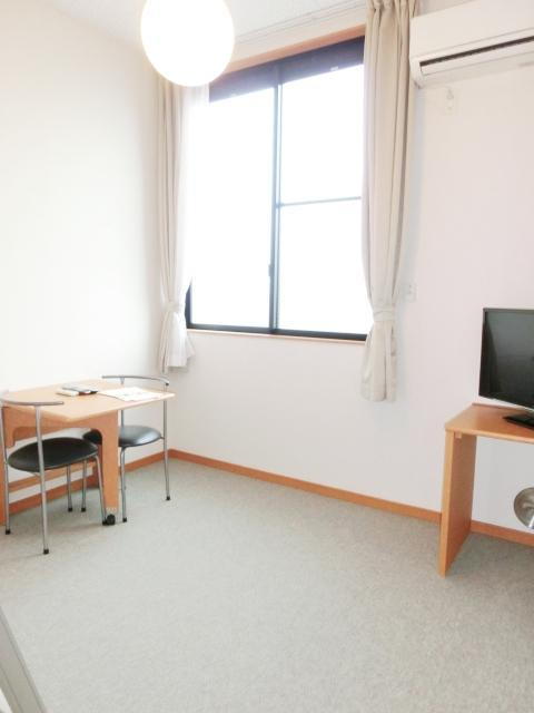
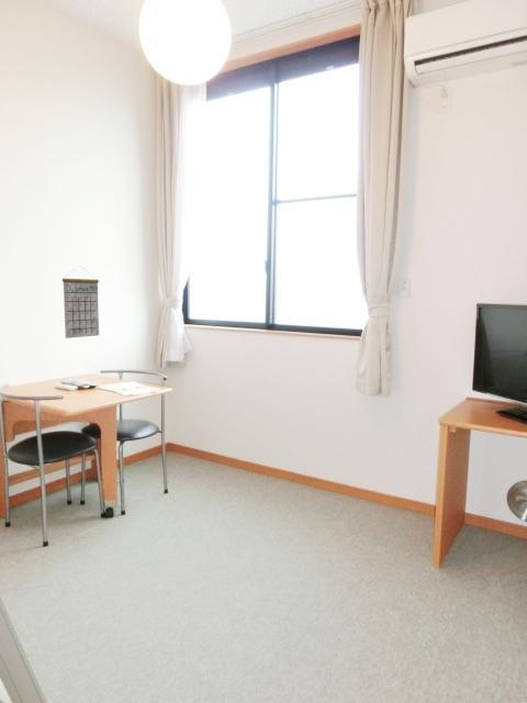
+ calendar [61,265,100,339]
